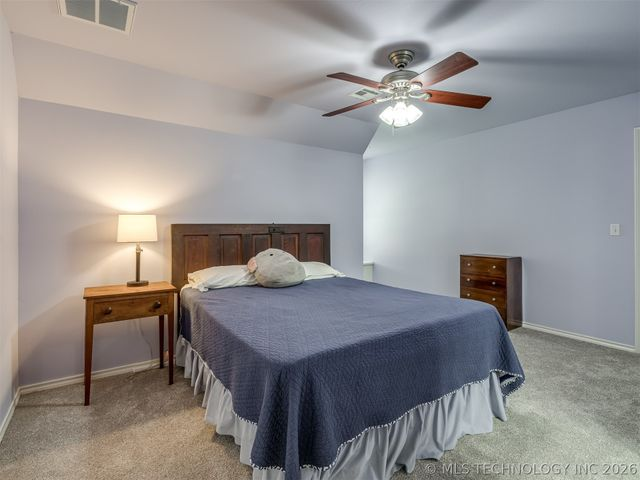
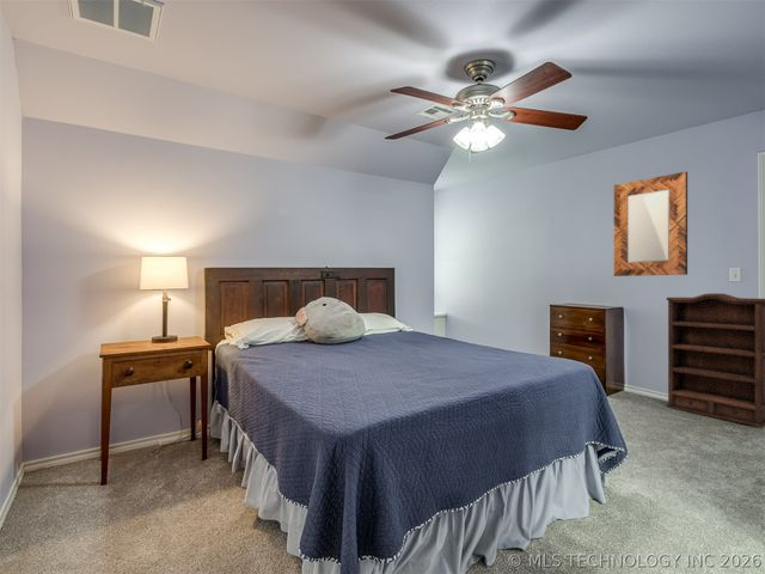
+ bookshelf [666,292,765,428]
+ home mirror [613,171,688,277]
